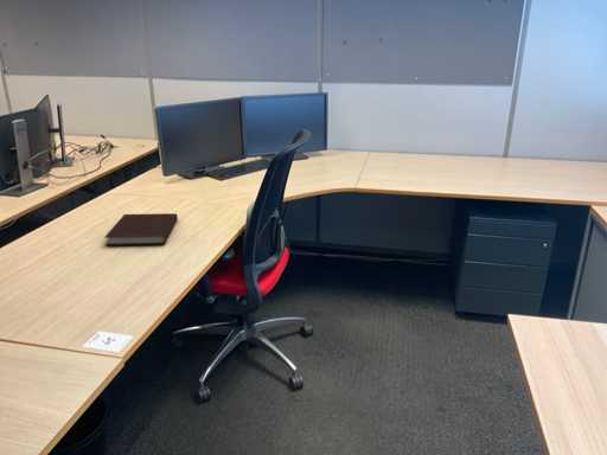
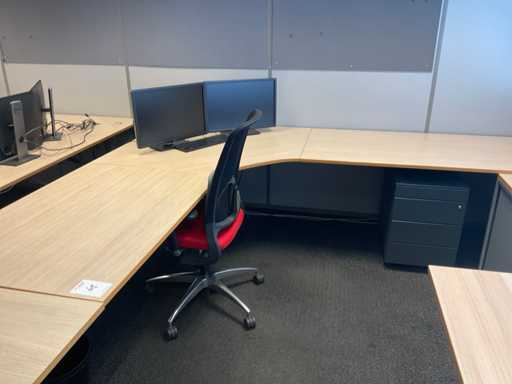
- notebook [103,212,179,246]
